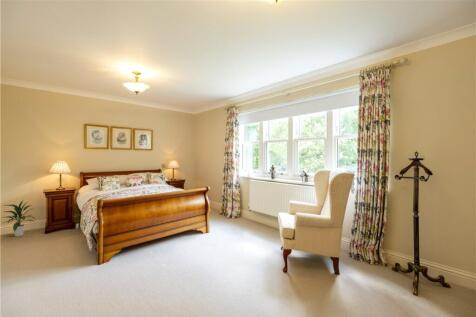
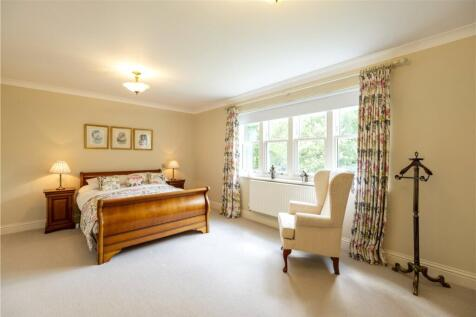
- indoor plant [1,198,37,237]
